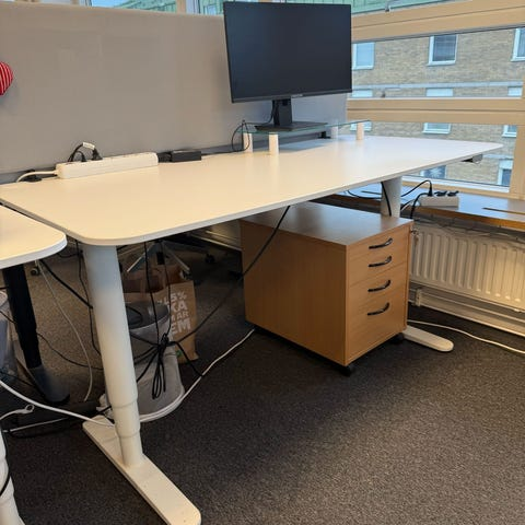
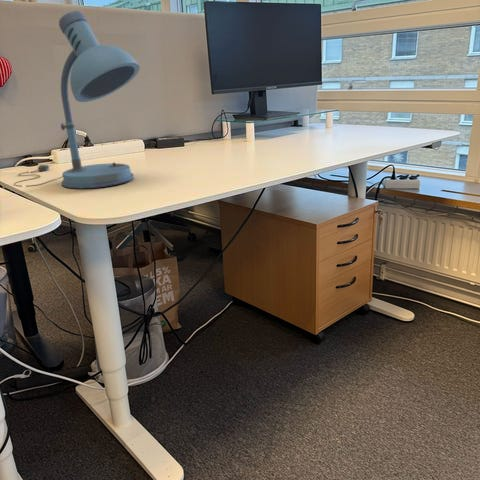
+ desk lamp [13,10,141,189]
